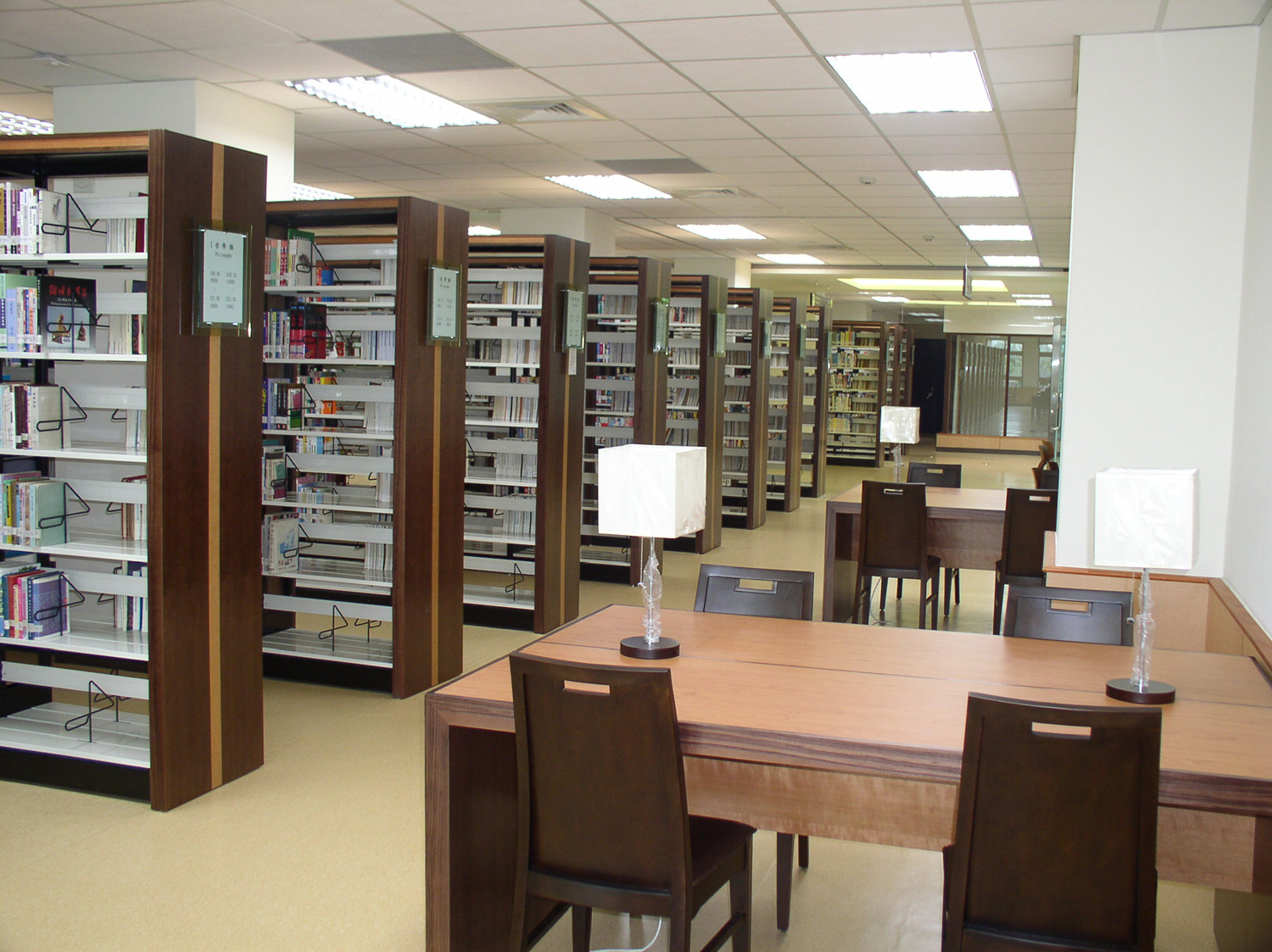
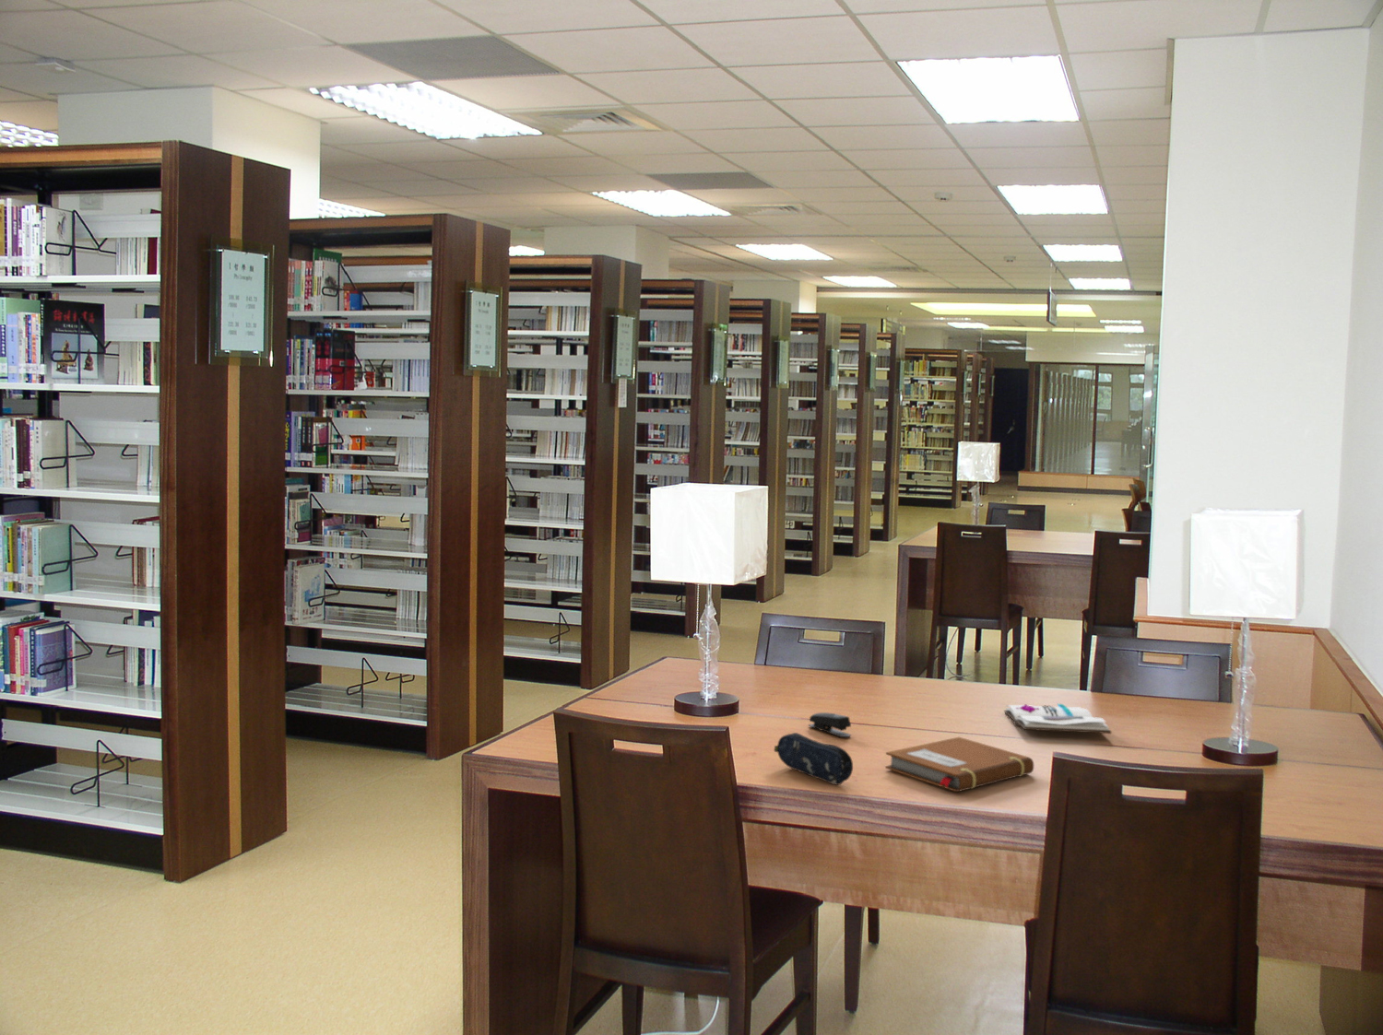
+ notebook [884,736,1034,793]
+ stapler [808,711,852,738]
+ pencil case [773,732,854,786]
+ book [1004,703,1112,735]
